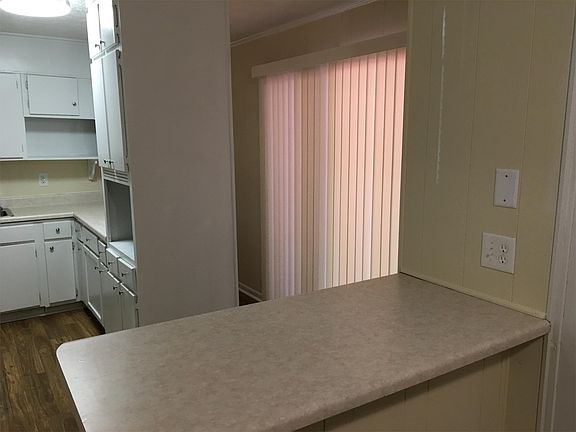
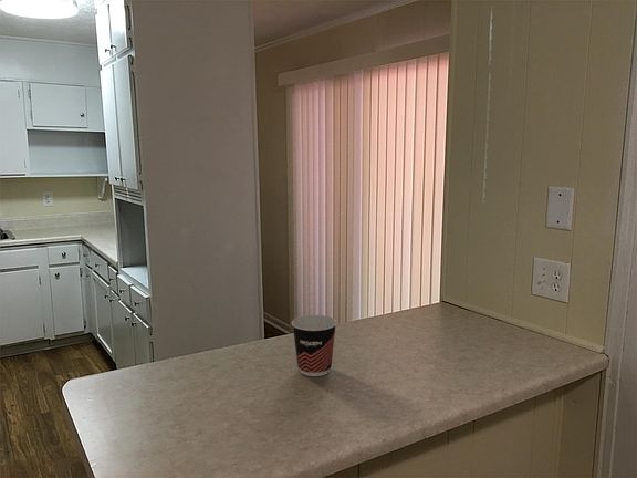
+ cup [291,314,338,377]
